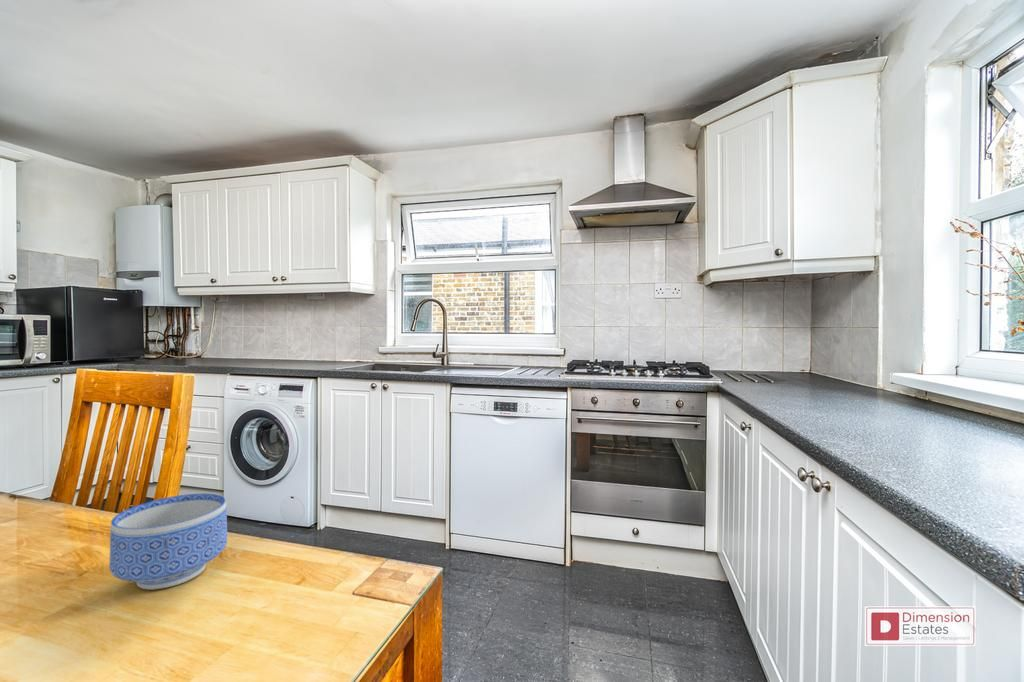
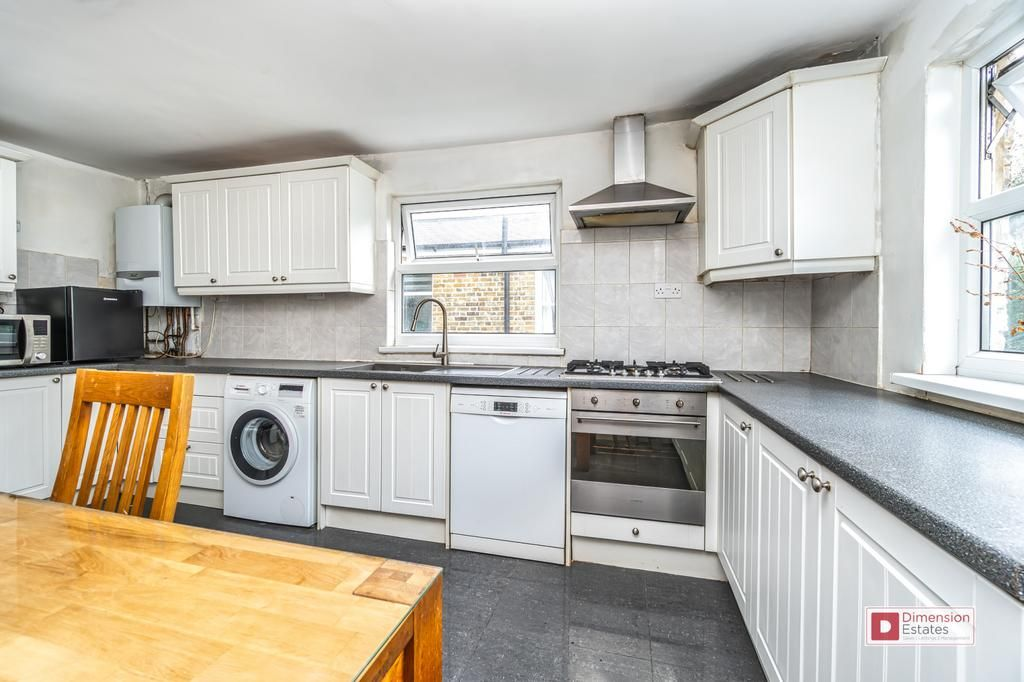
- bowl [108,493,228,591]
